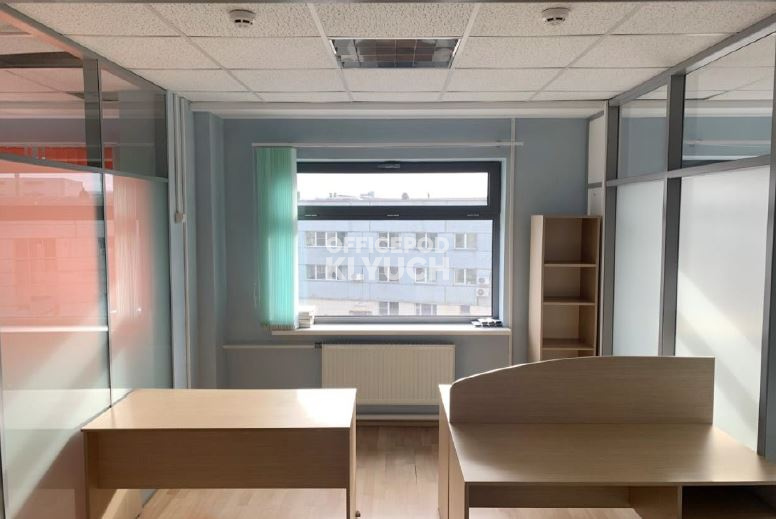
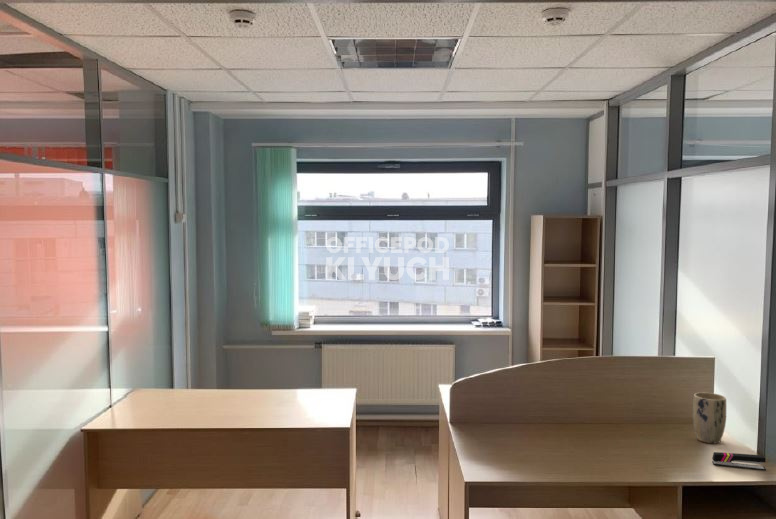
+ plant pot [692,392,727,444]
+ stapler [711,451,767,472]
